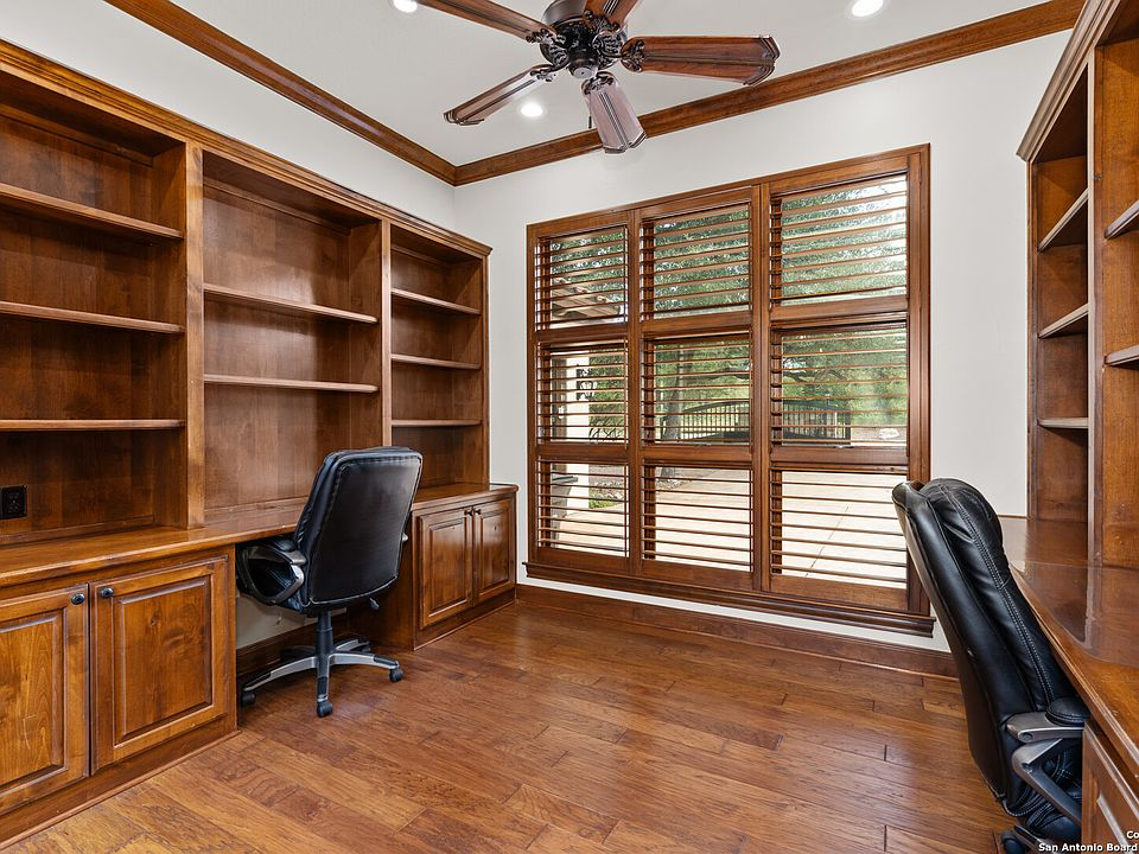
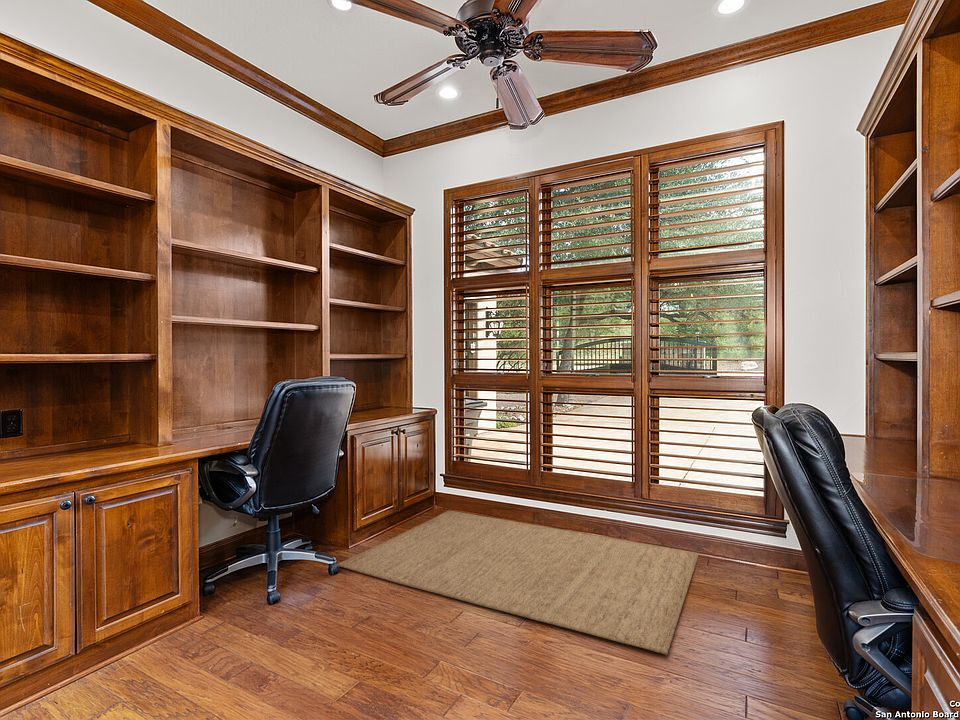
+ rug [336,509,700,656]
